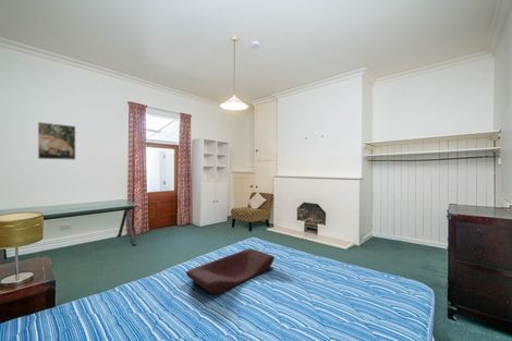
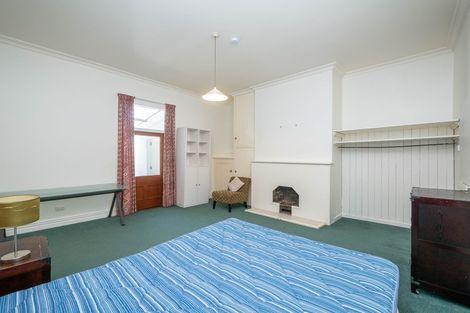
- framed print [37,121,76,161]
- cushion [185,247,276,295]
